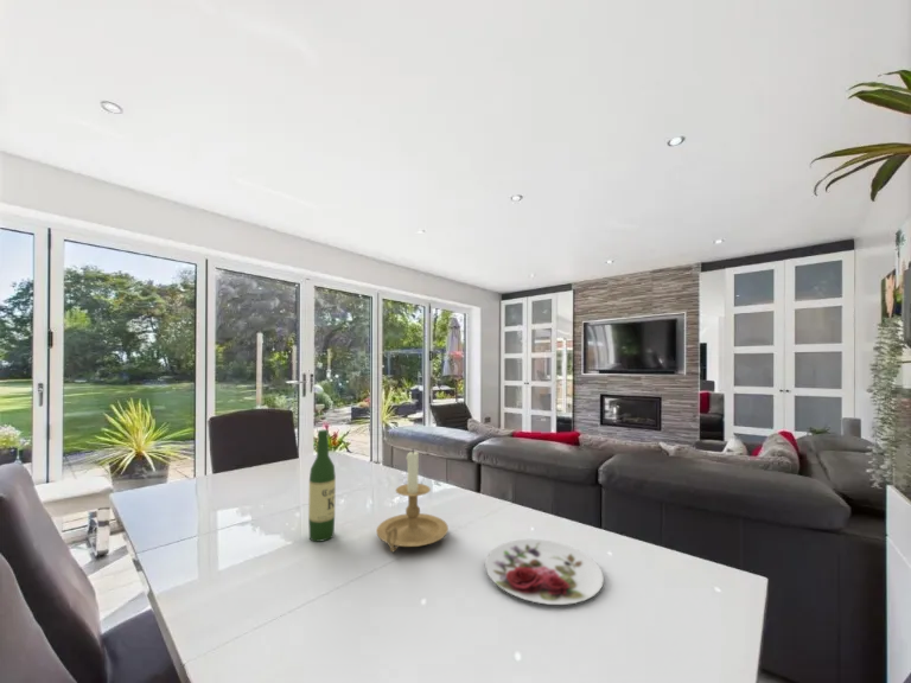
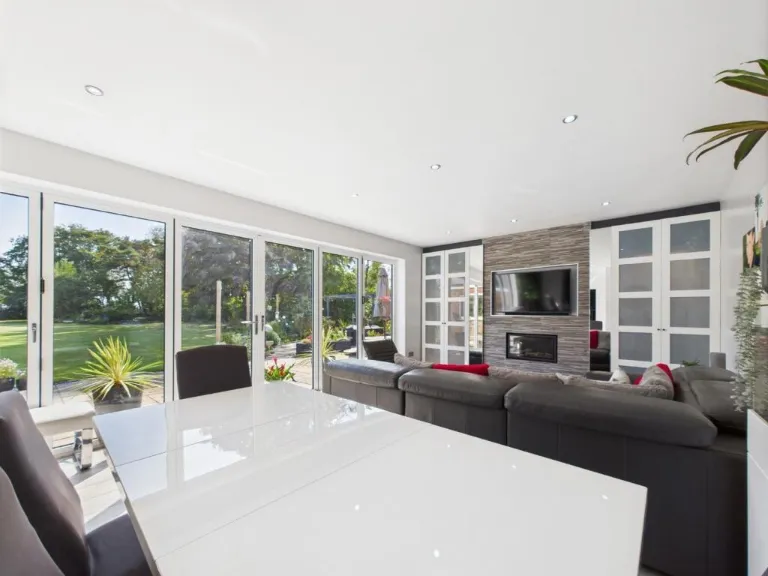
- plate [484,538,605,606]
- wine bottle [307,428,337,543]
- candle holder [376,447,450,553]
